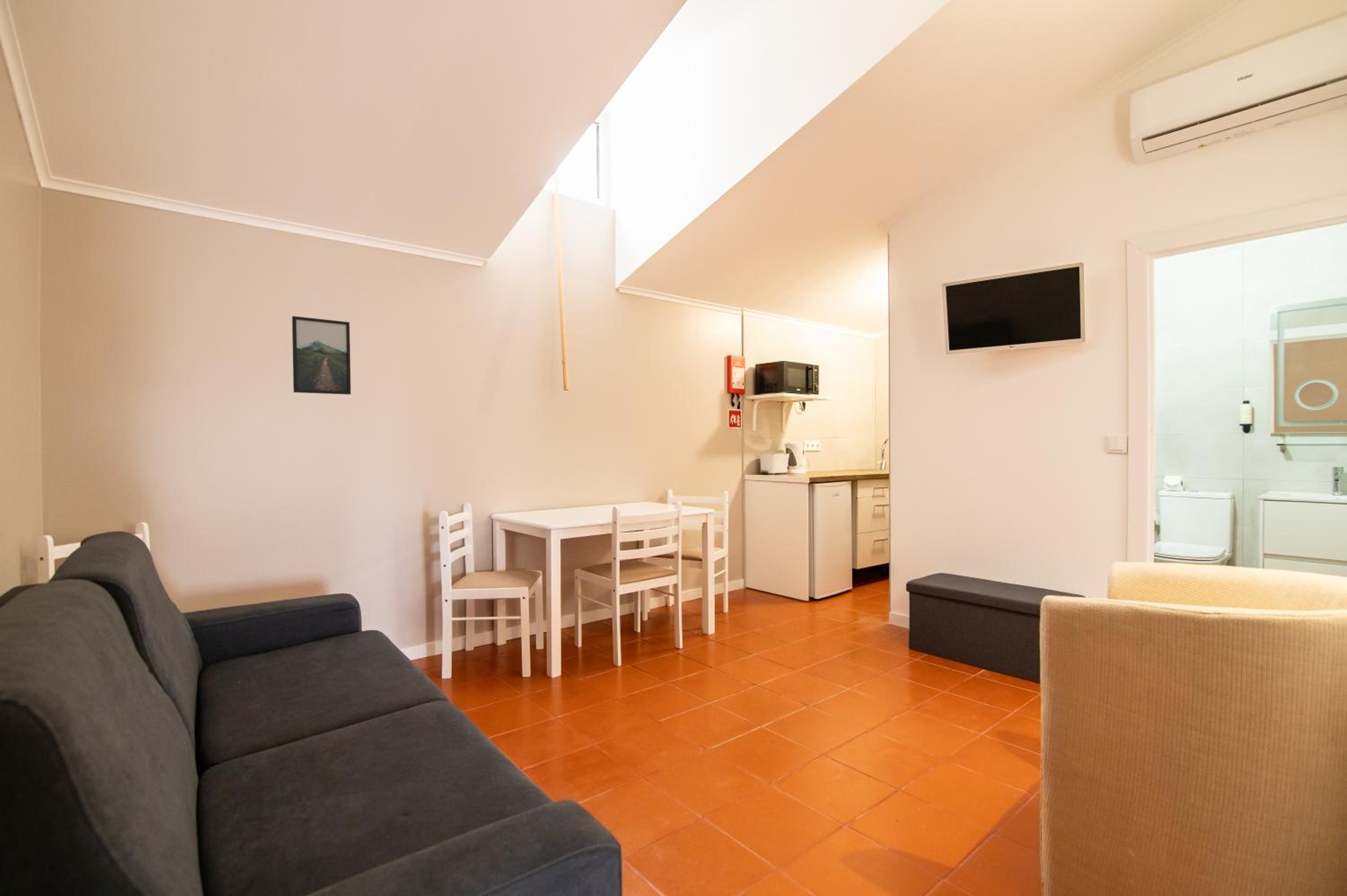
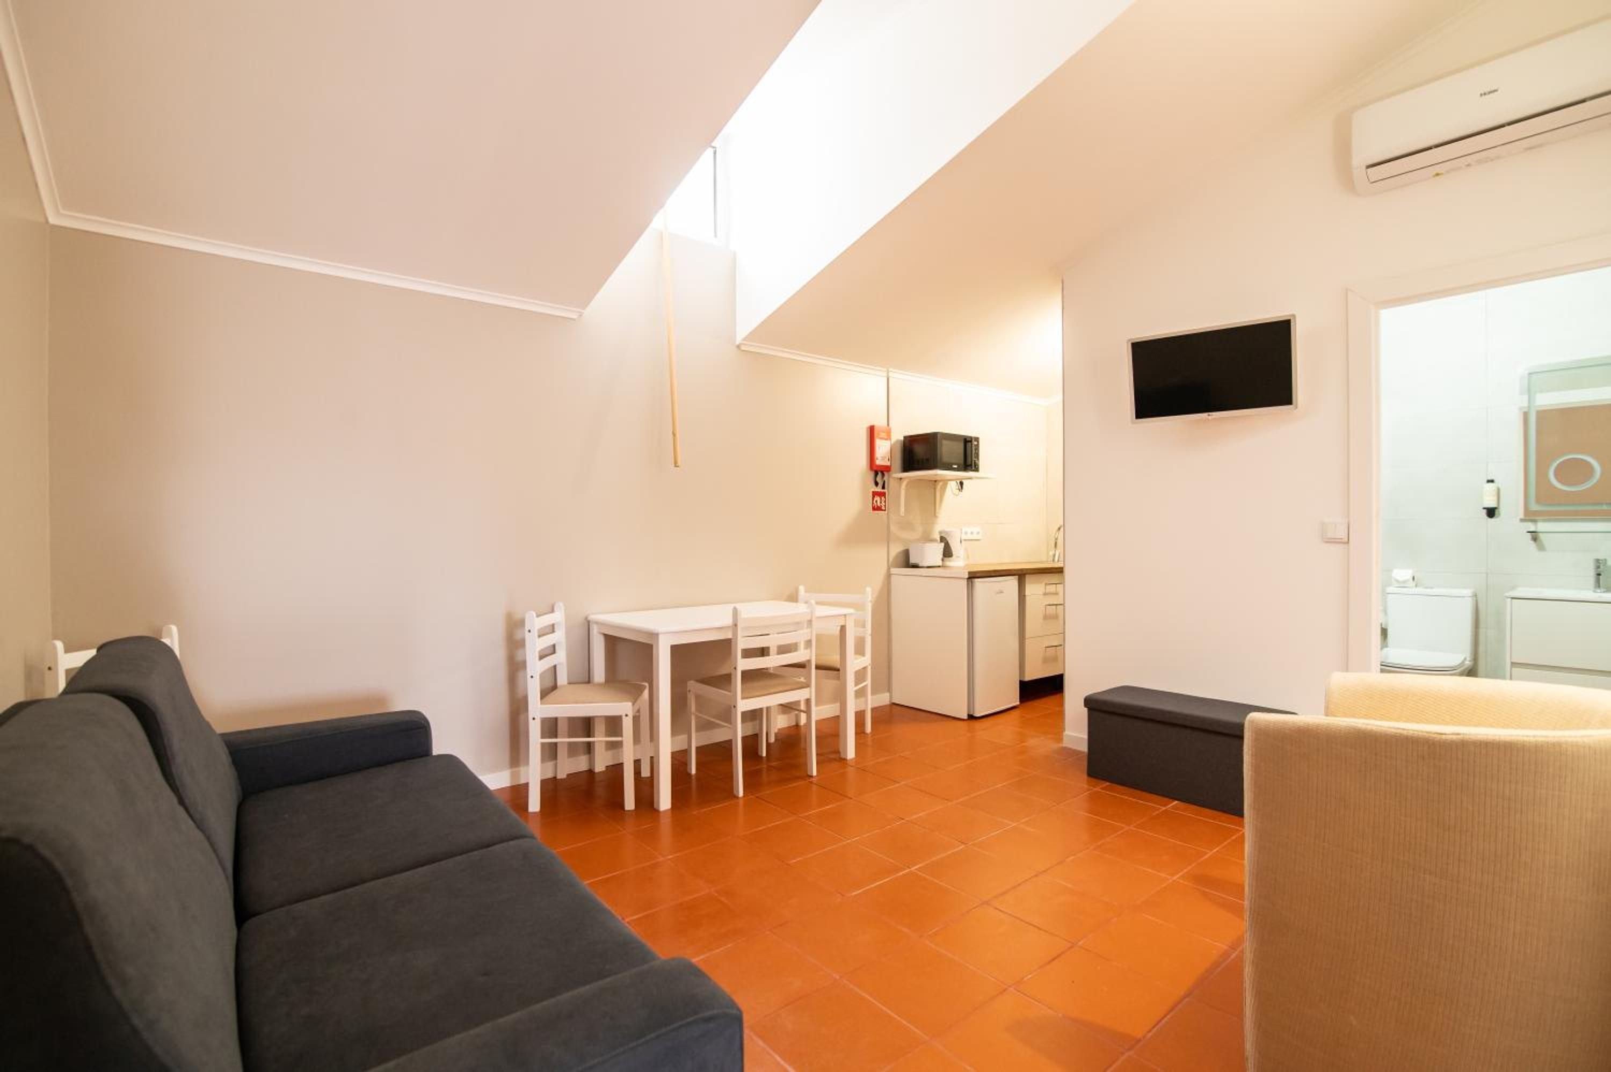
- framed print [291,316,352,395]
